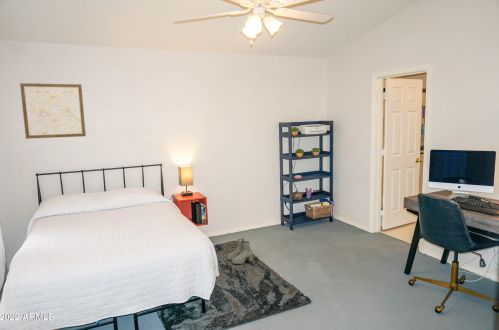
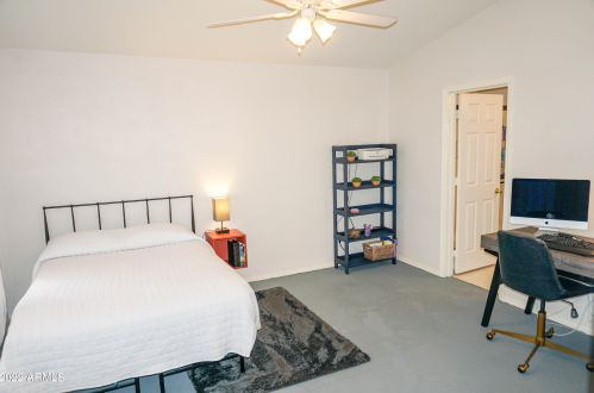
- boots [227,238,254,265]
- wall art [19,82,87,140]
